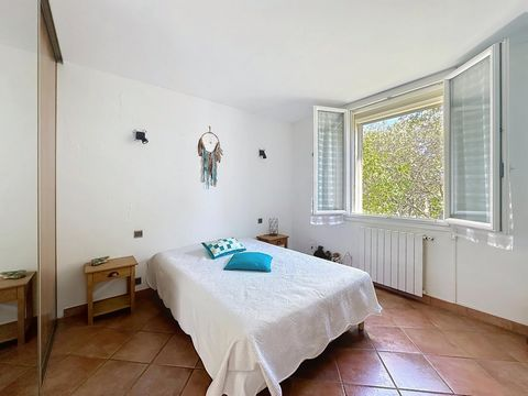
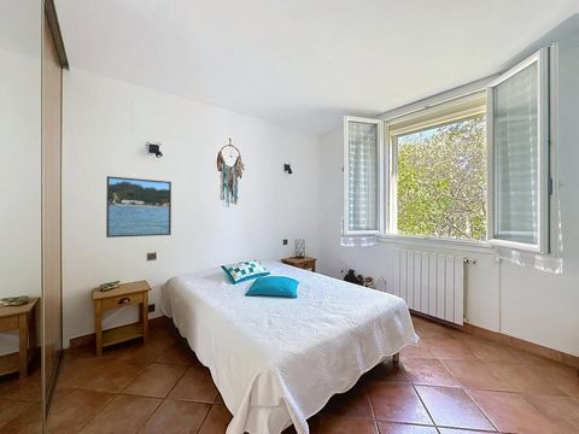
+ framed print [105,175,172,239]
